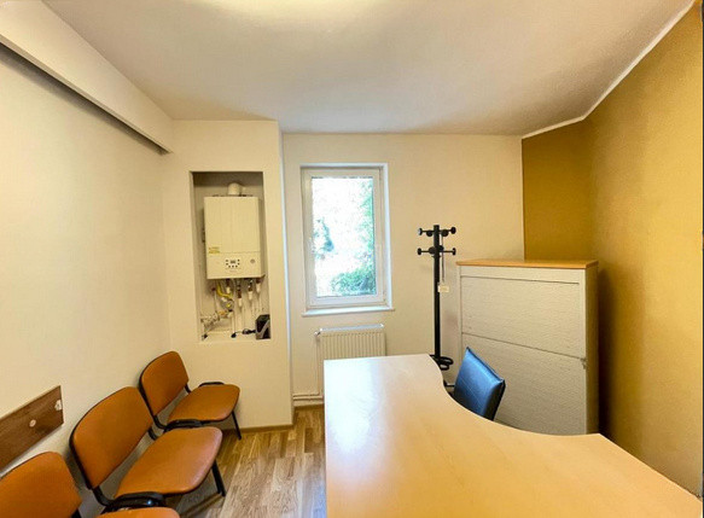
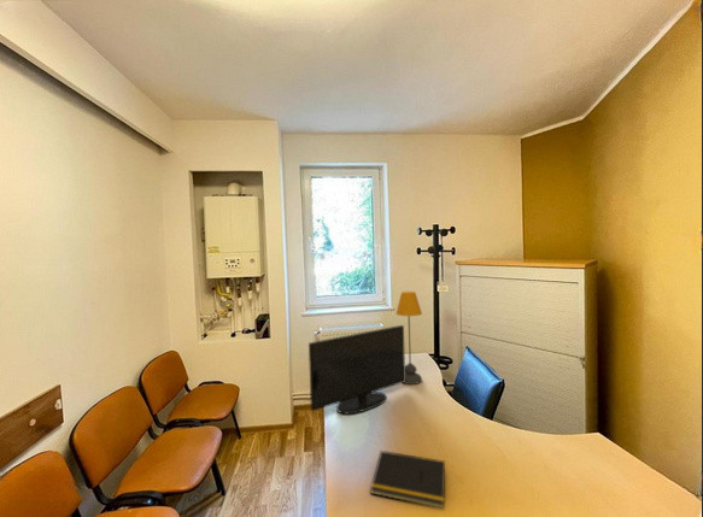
+ notepad [369,450,446,510]
+ table lamp [394,290,423,386]
+ monitor [307,324,406,415]
